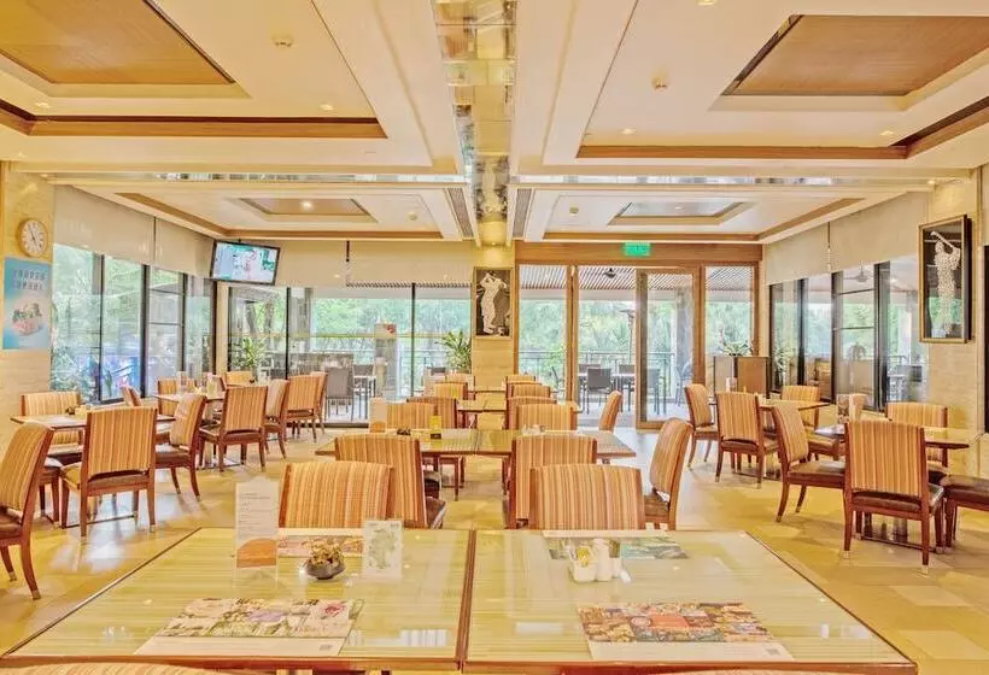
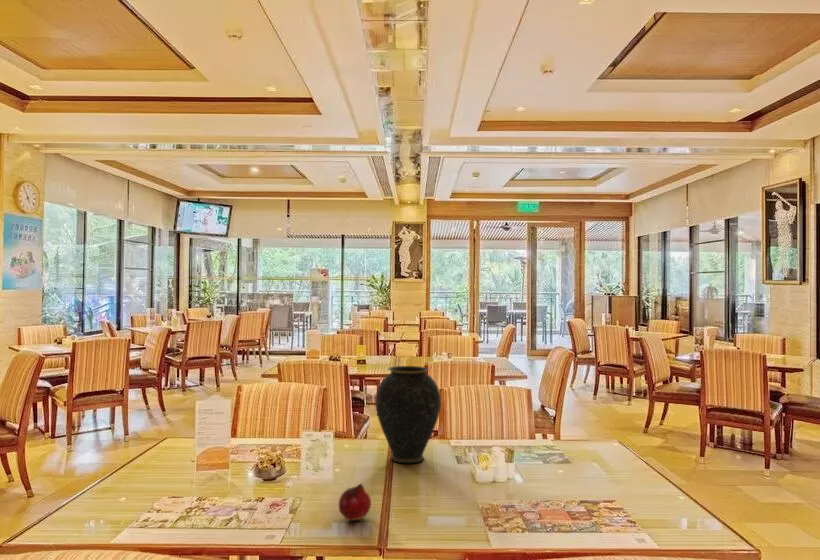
+ fruit [338,483,372,521]
+ vase [374,365,442,465]
